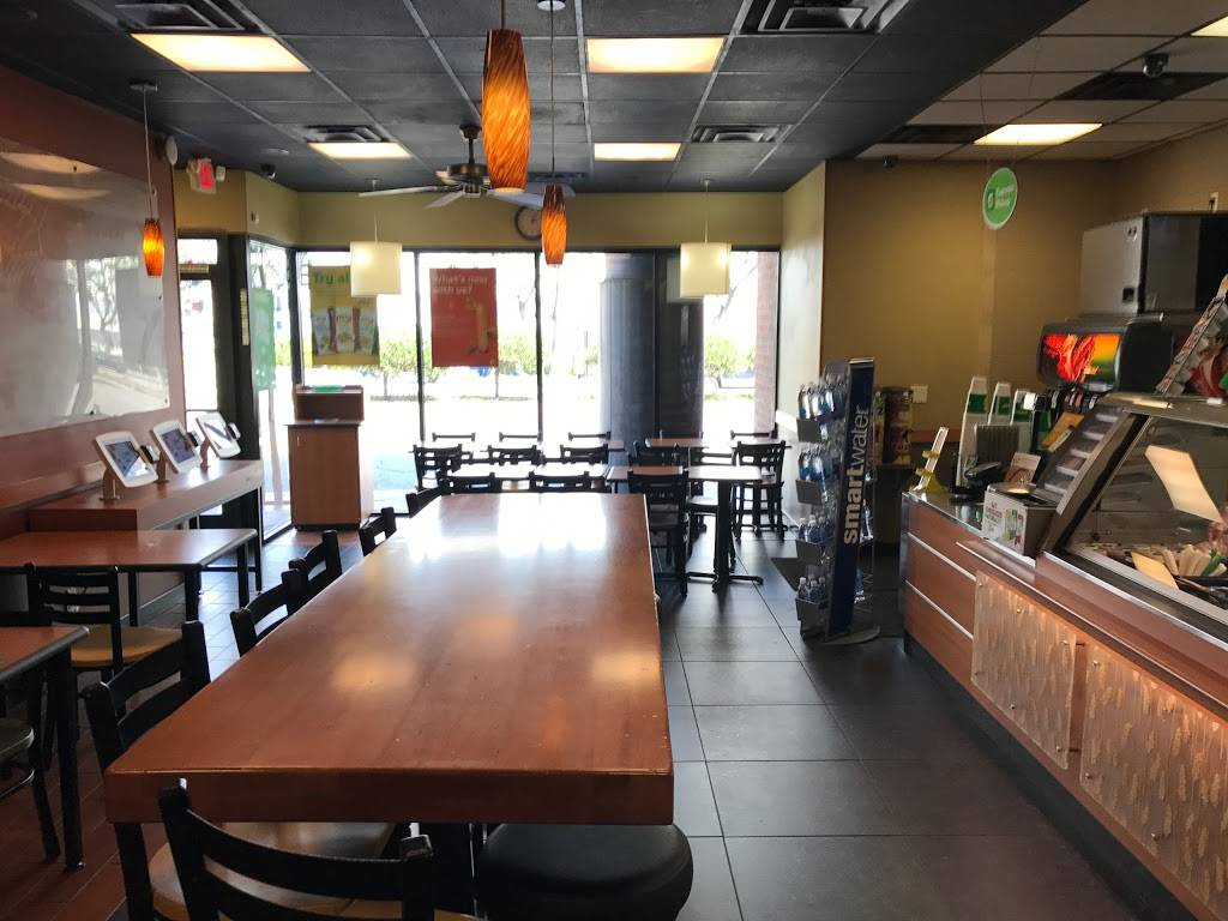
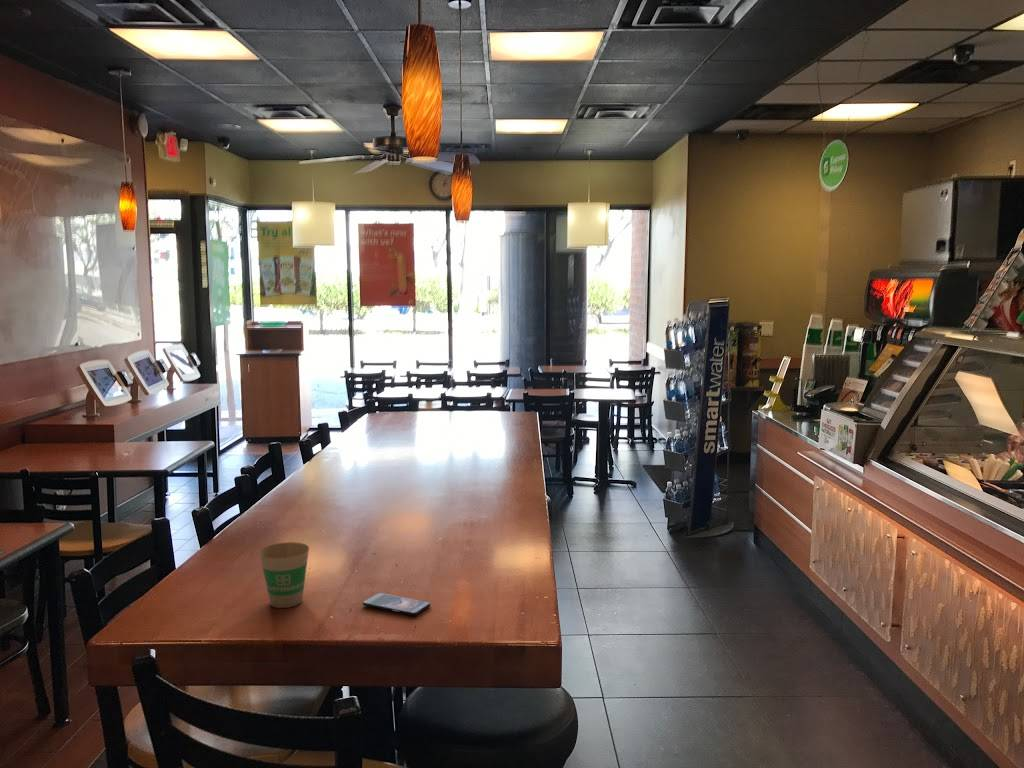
+ paper cup [259,541,310,609]
+ smartphone [362,592,431,616]
